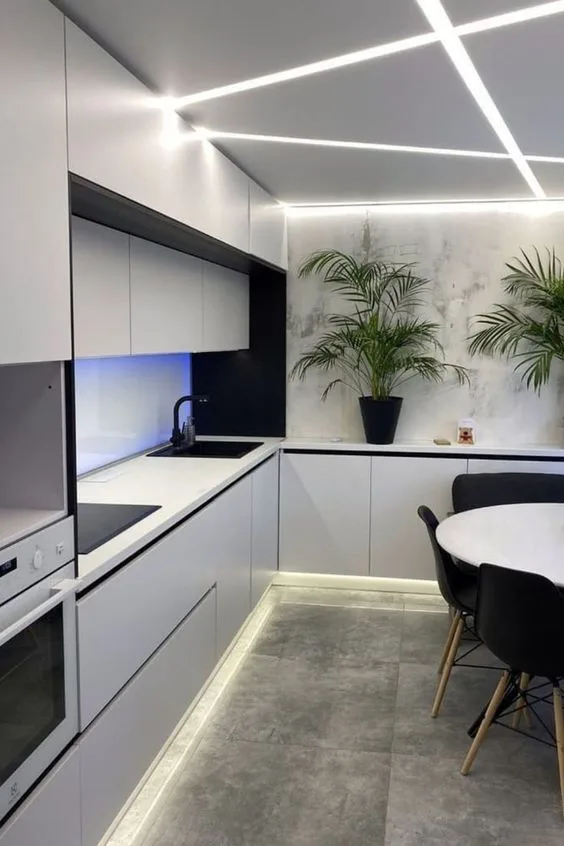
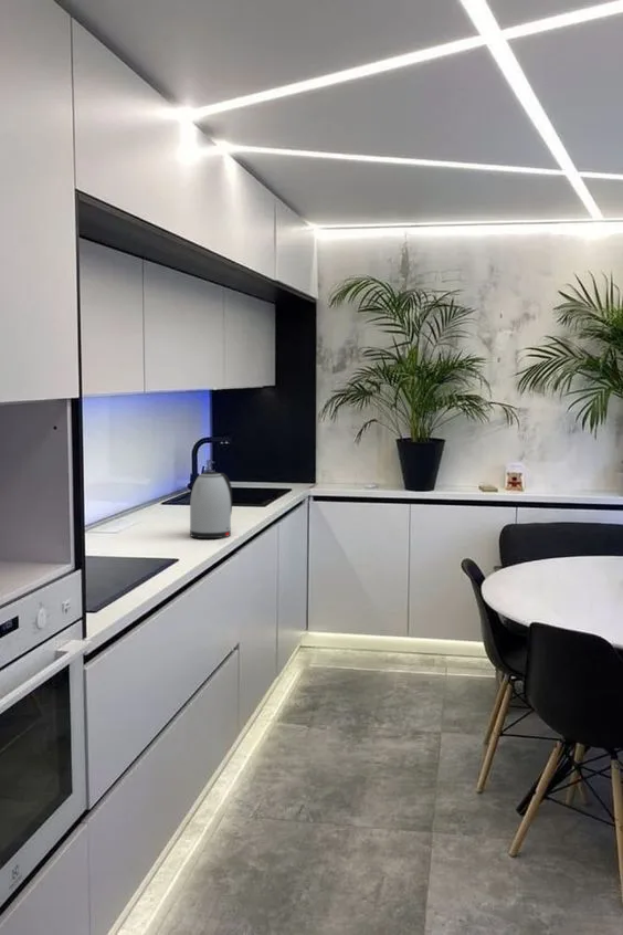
+ kettle [189,471,233,539]
